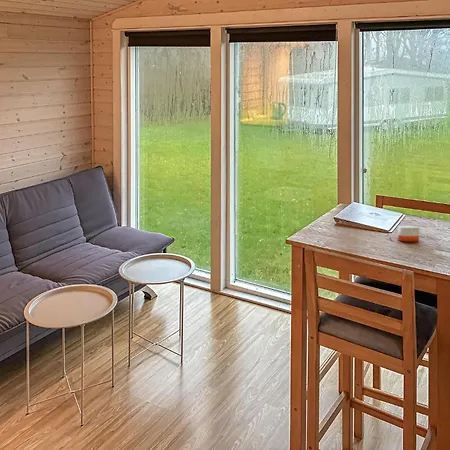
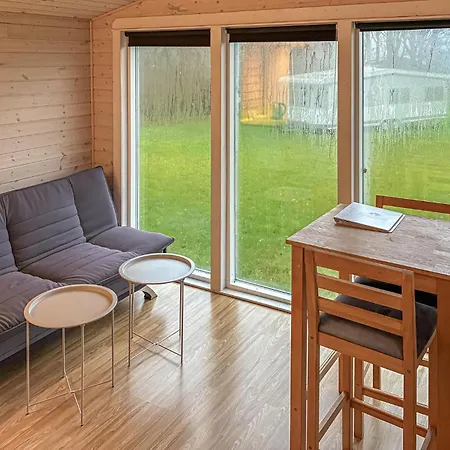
- candle [397,220,420,242]
